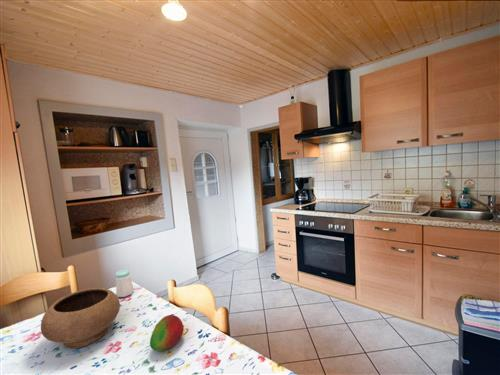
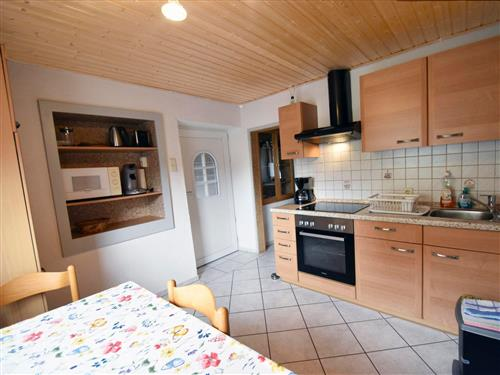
- salt shaker [114,268,134,298]
- bowl [40,287,121,349]
- fruit [149,314,184,352]
